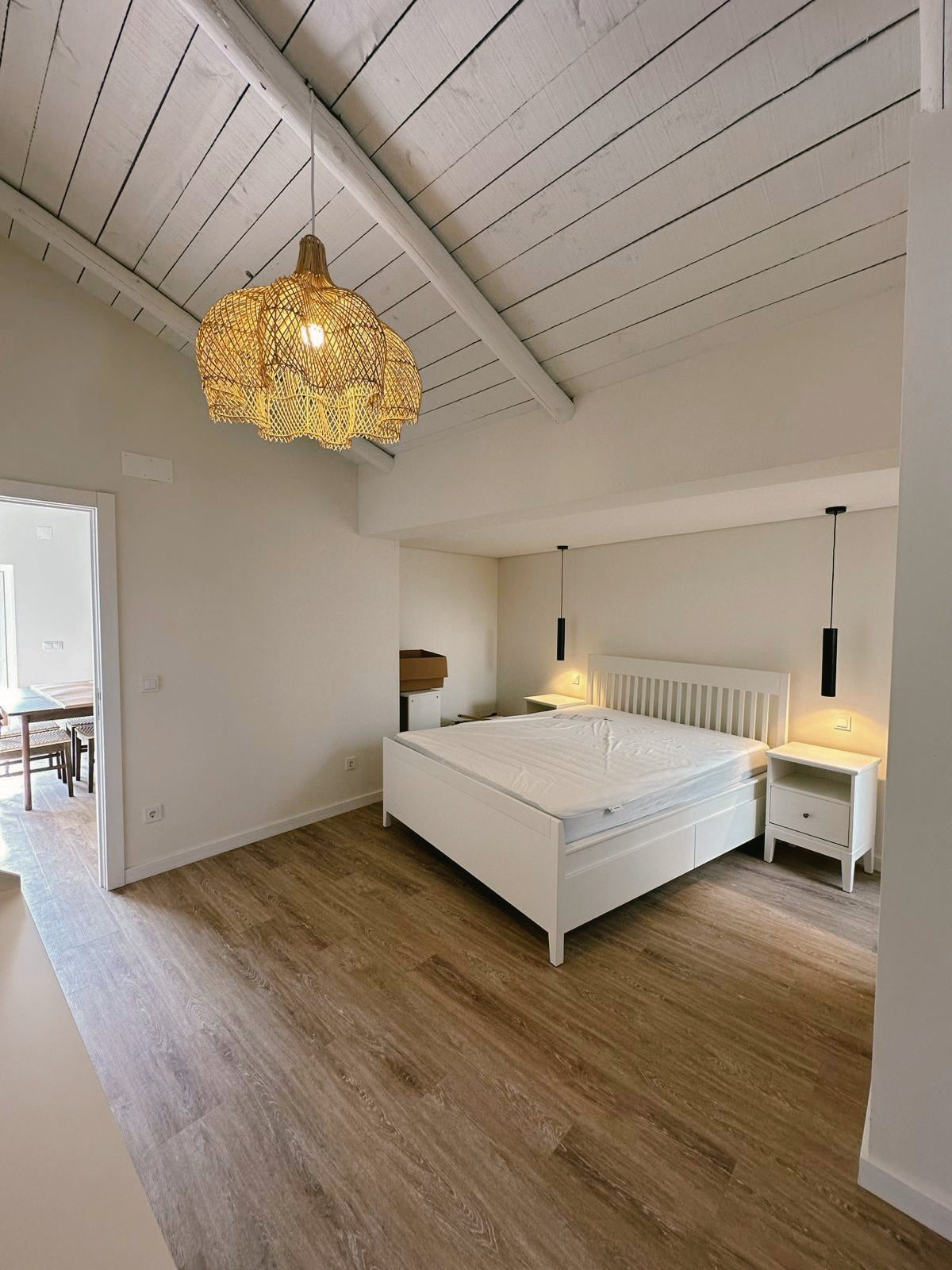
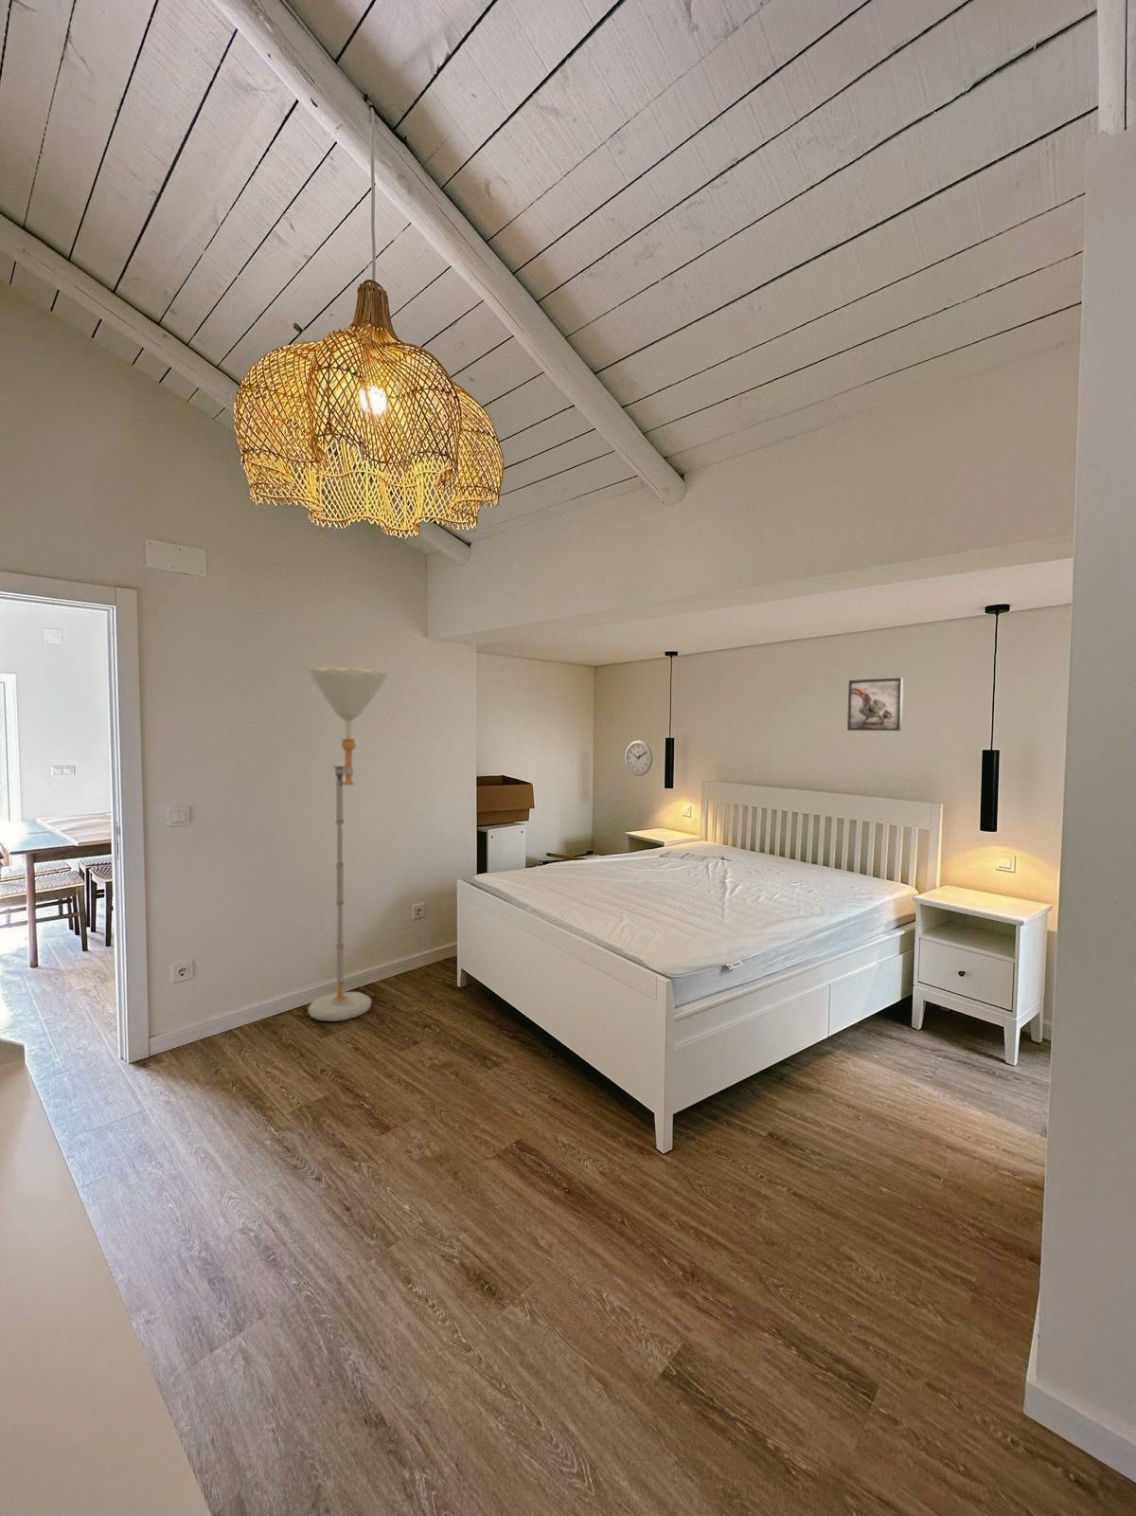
+ floor lamp [307,666,388,1022]
+ wall clock [624,739,653,777]
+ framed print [846,677,905,732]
